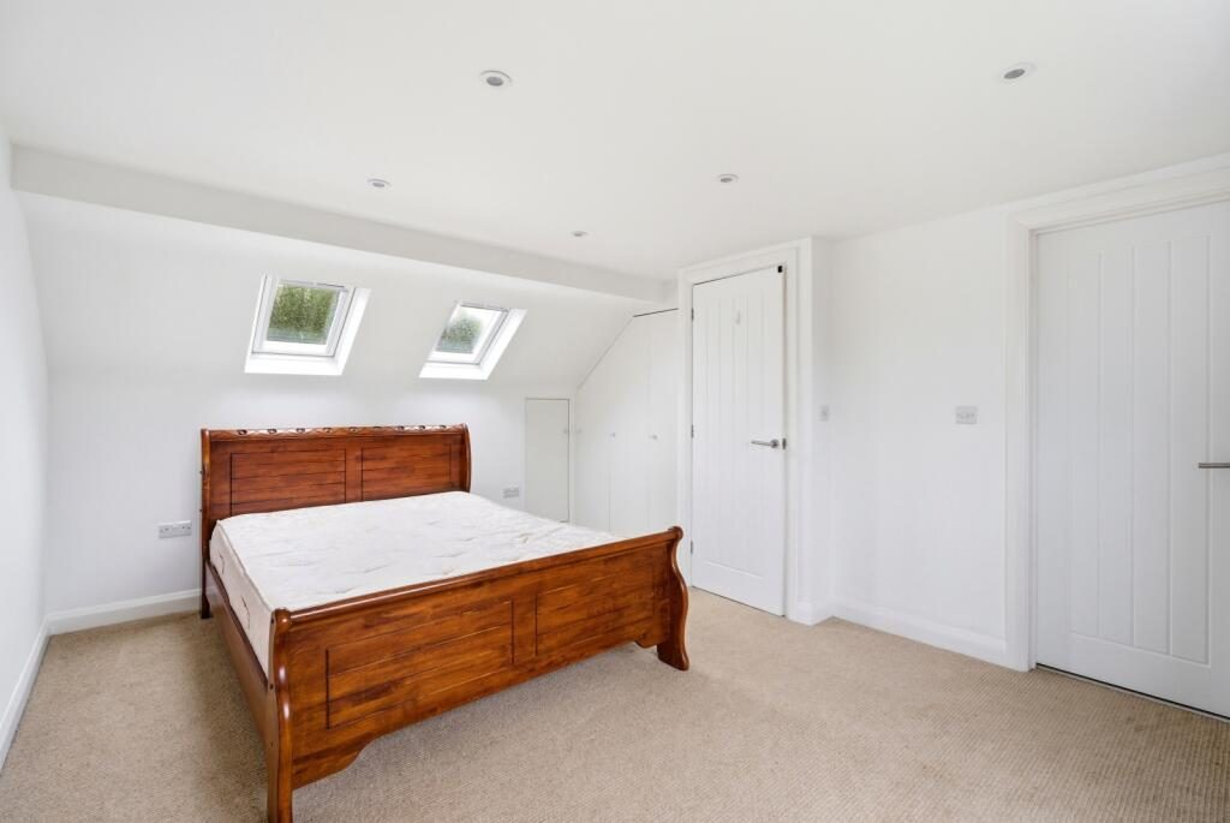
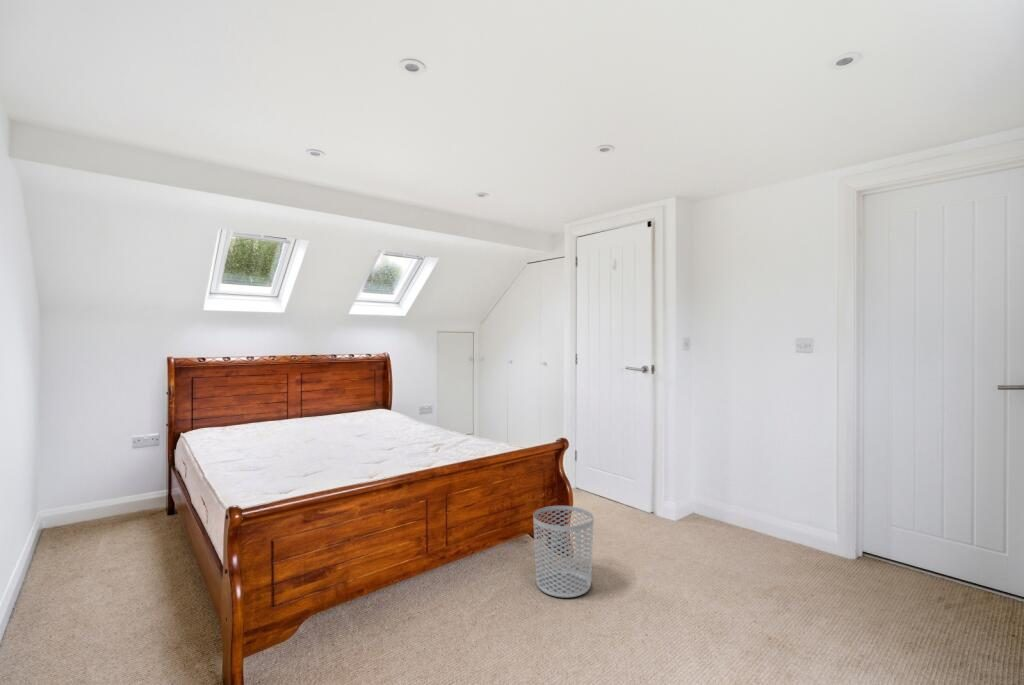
+ waste bin [532,505,595,598]
